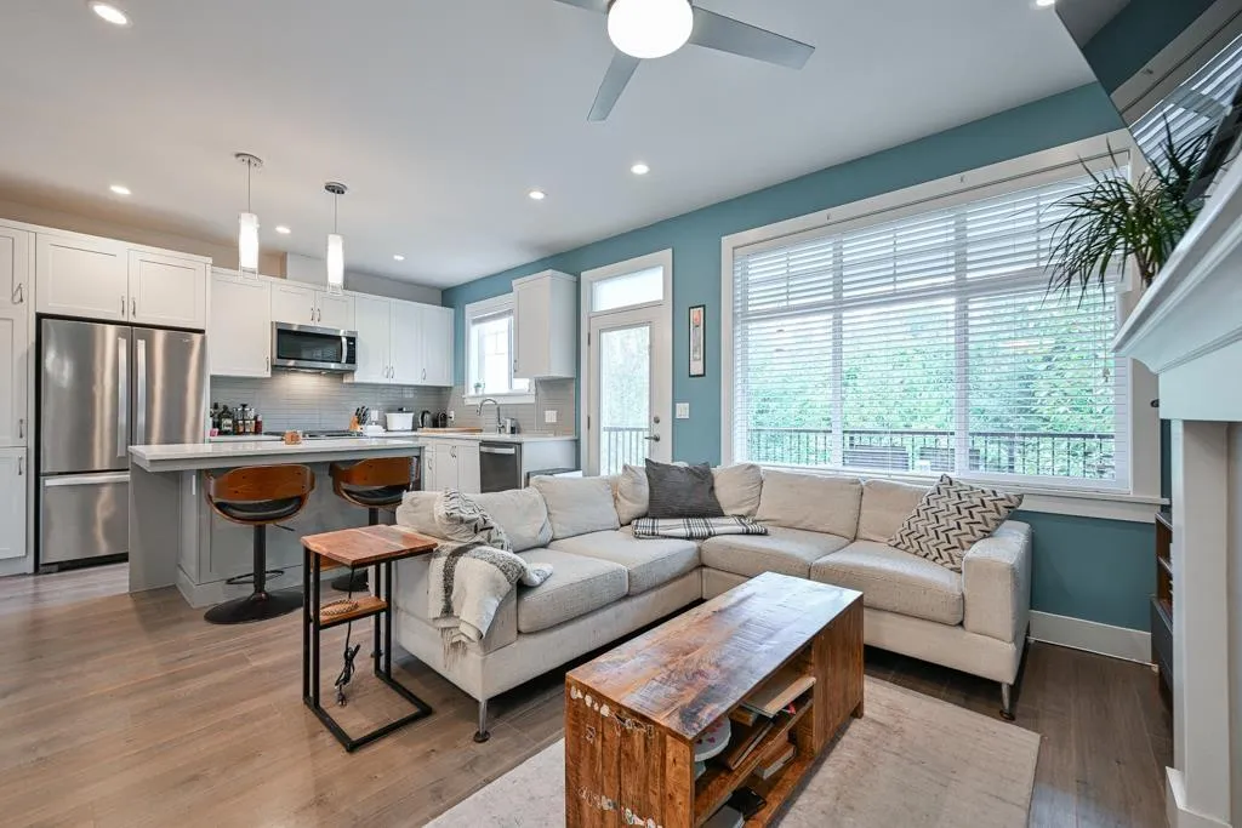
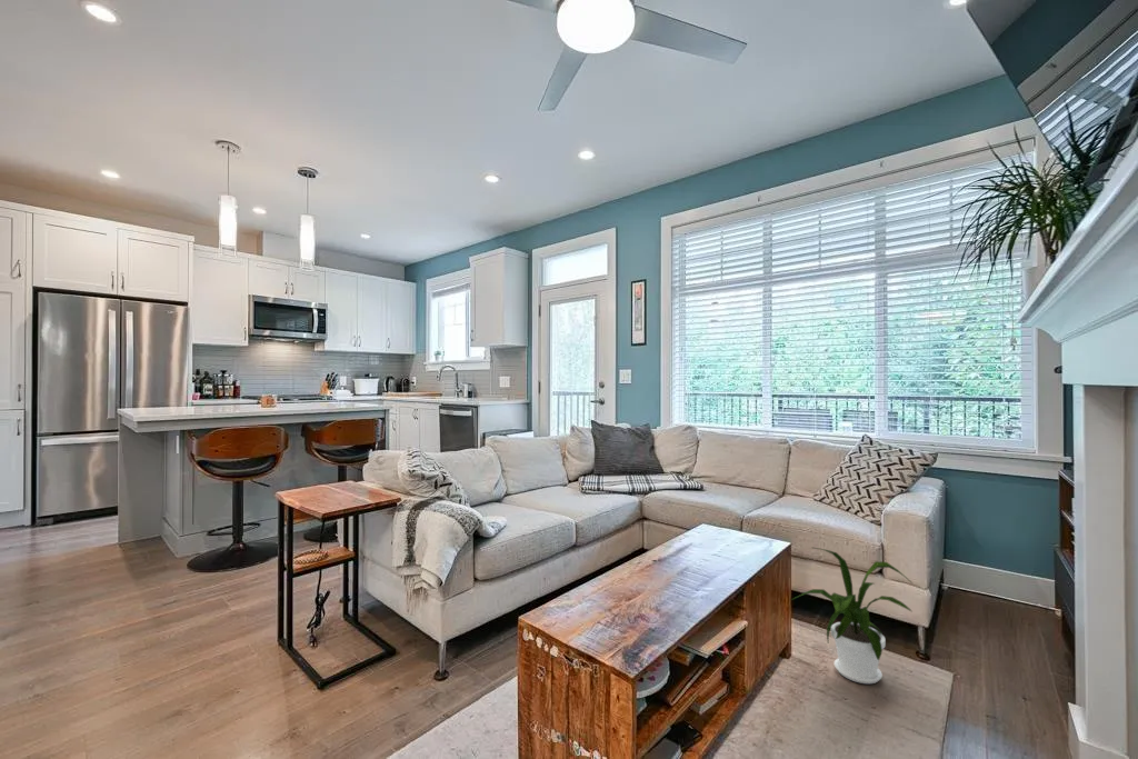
+ house plant [790,547,915,685]
